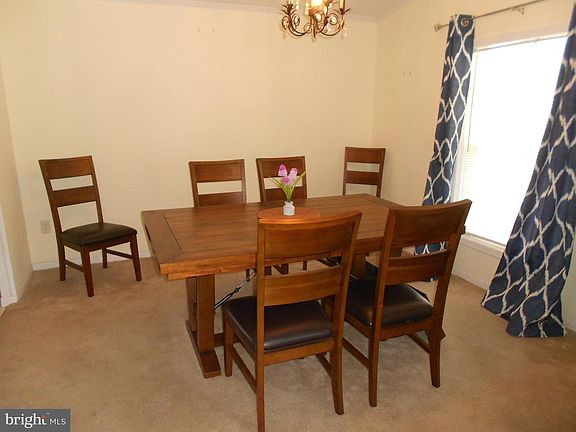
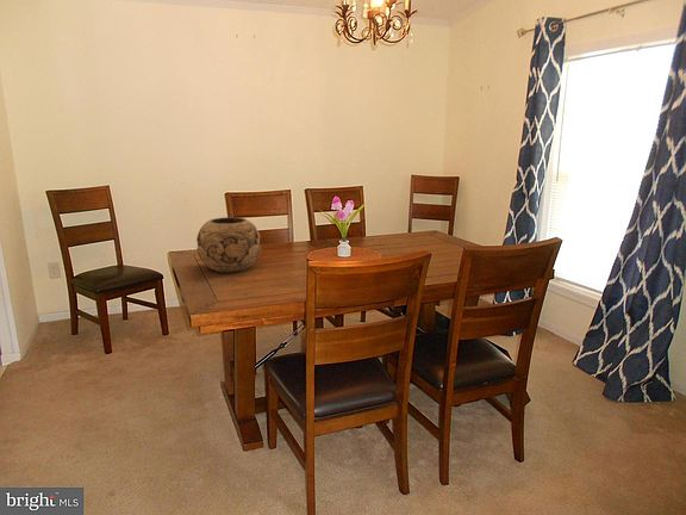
+ decorative bowl [195,216,262,274]
